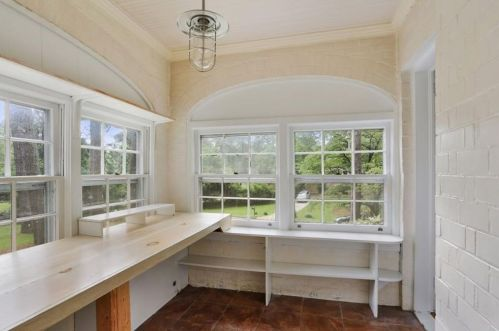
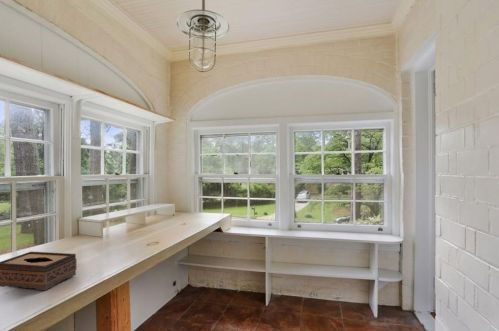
+ tissue box [0,251,78,291]
